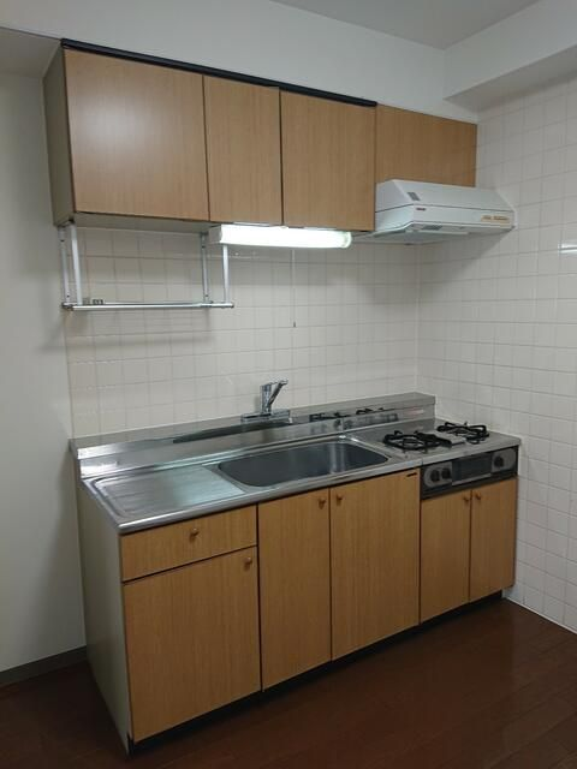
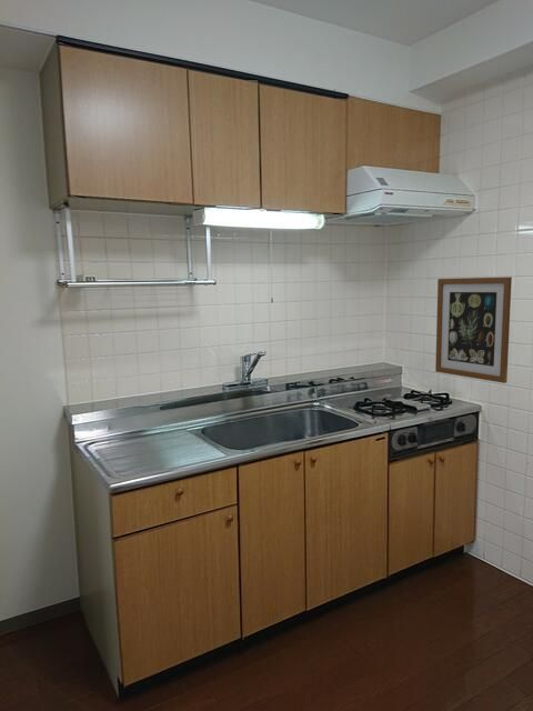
+ wall art [434,276,513,384]
